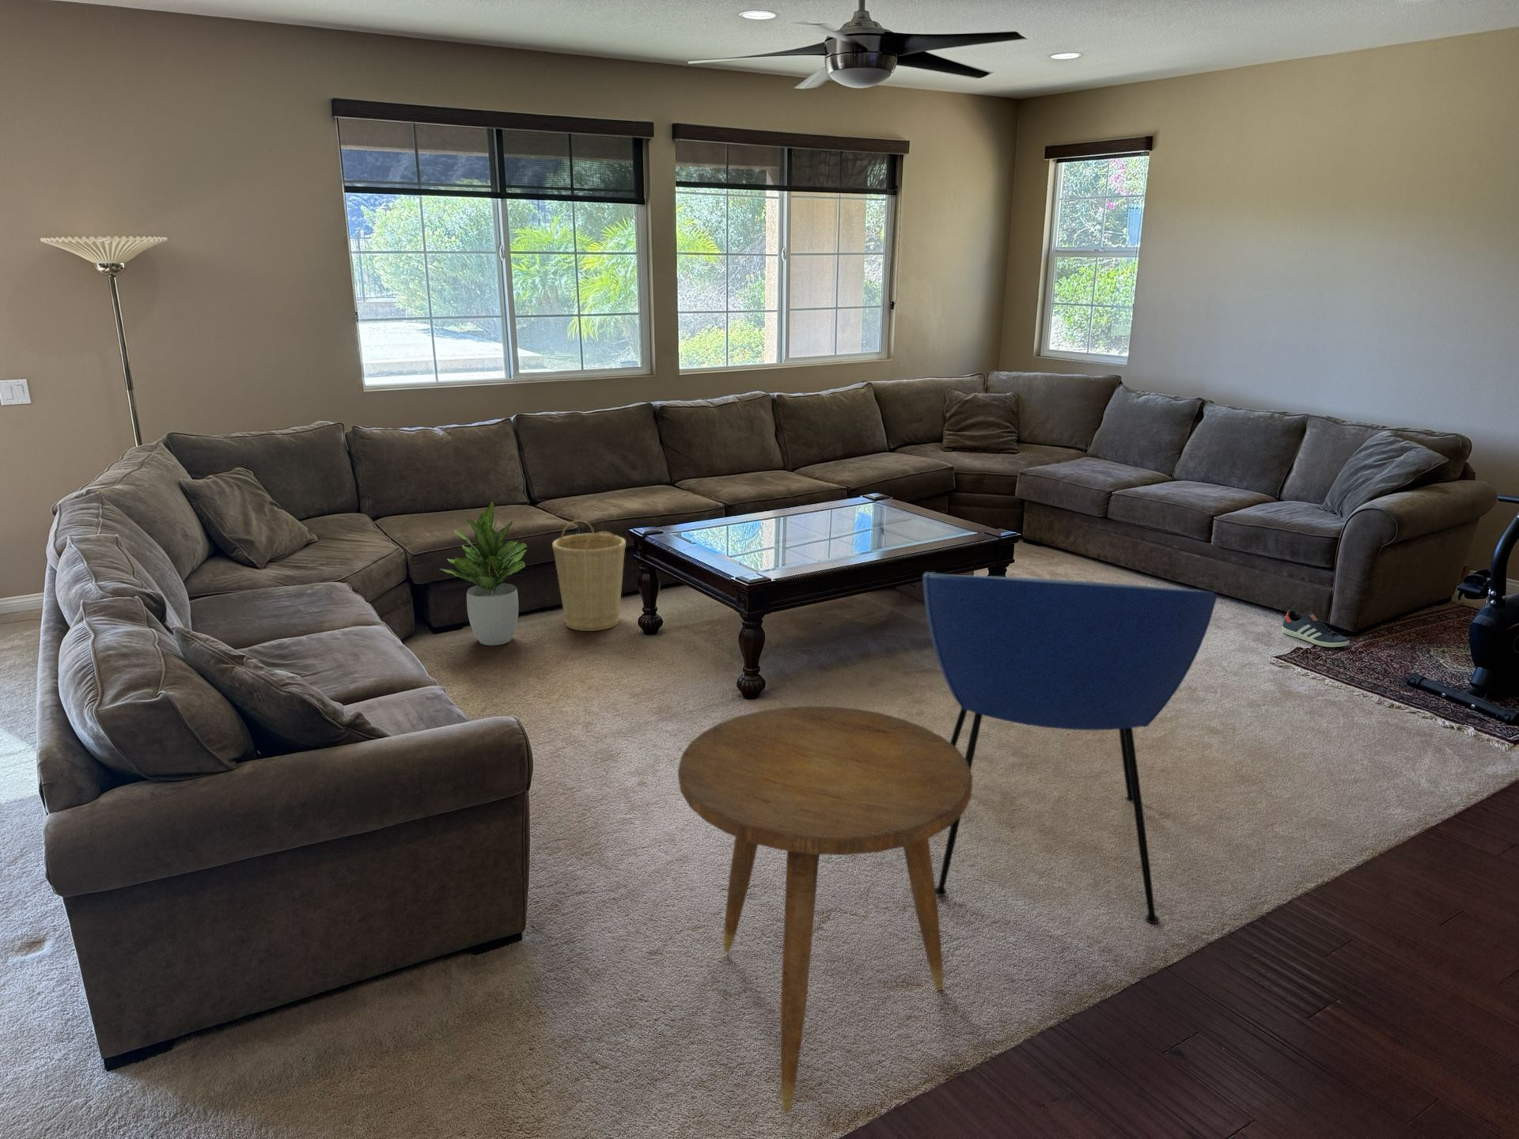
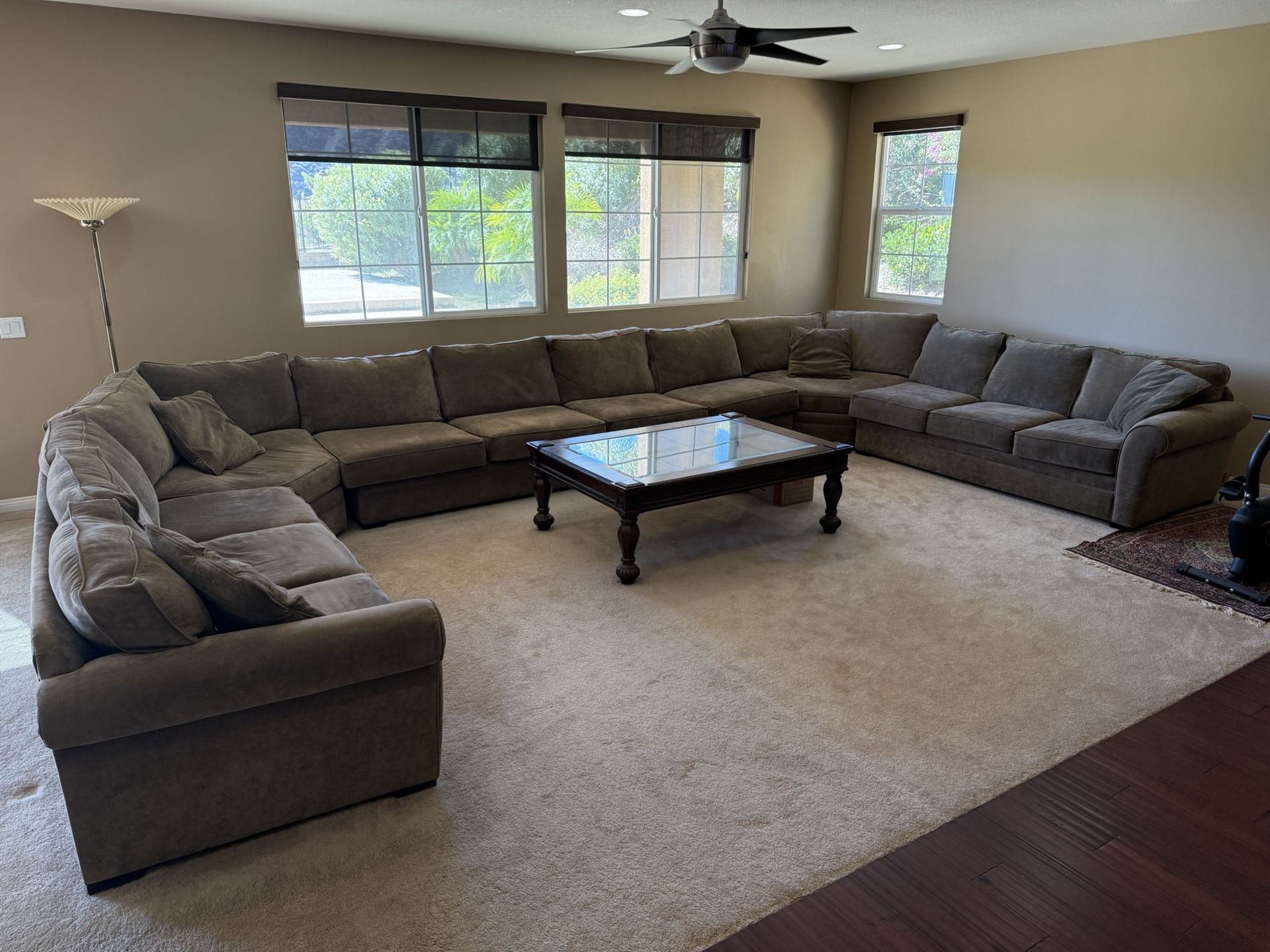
- potted plant [439,500,527,646]
- basket [551,519,627,632]
- armchair [922,571,1218,925]
- side table [677,706,974,1115]
- sneaker [1281,609,1349,647]
